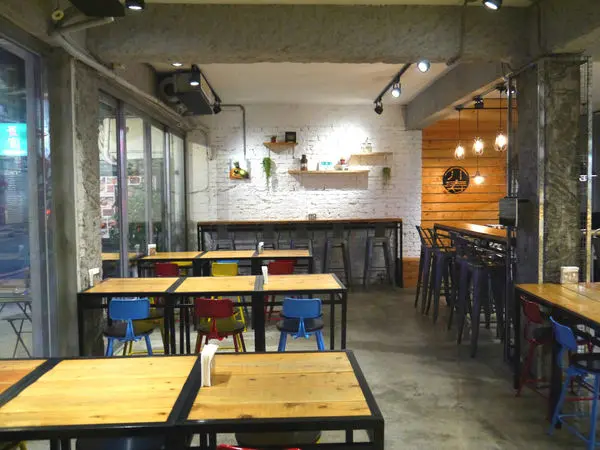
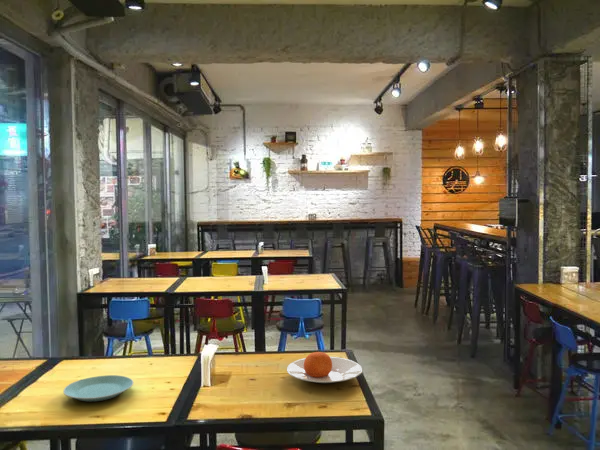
+ plate [286,351,363,384]
+ plate [62,374,134,402]
